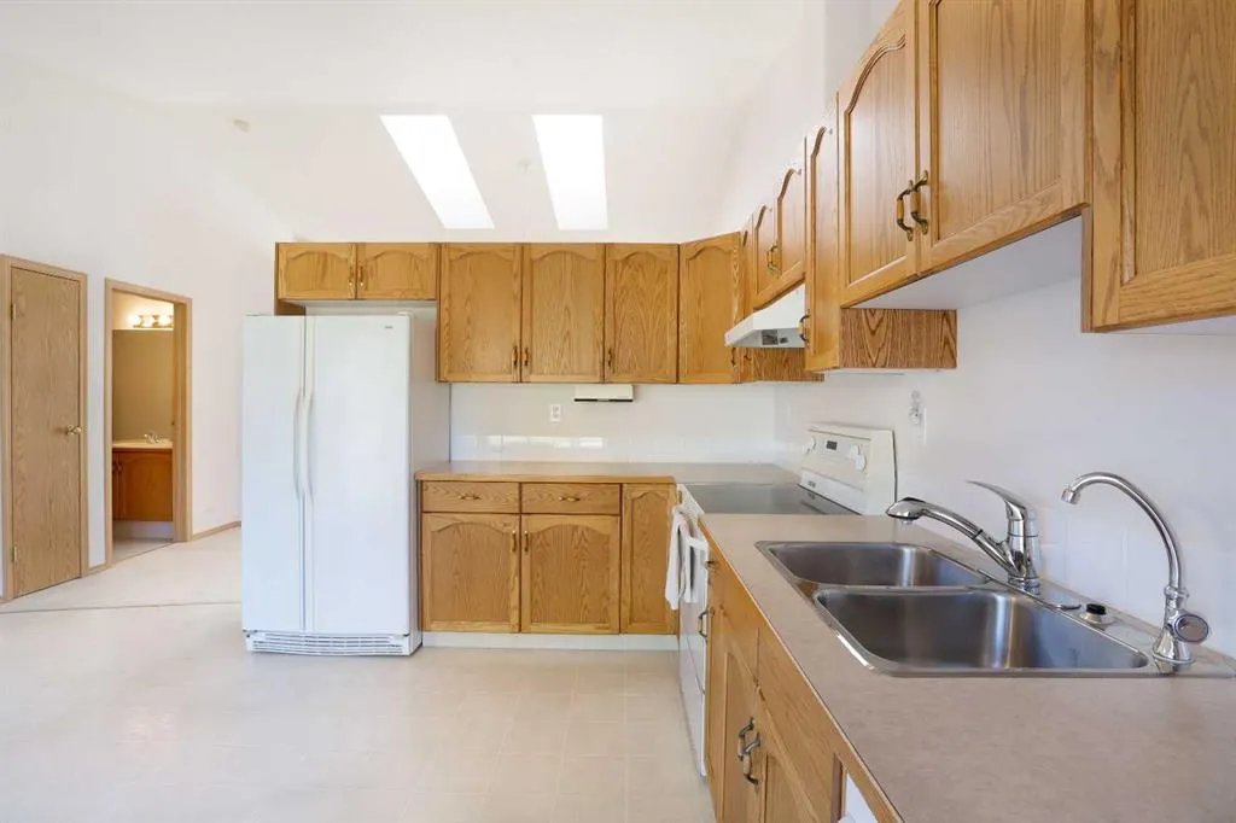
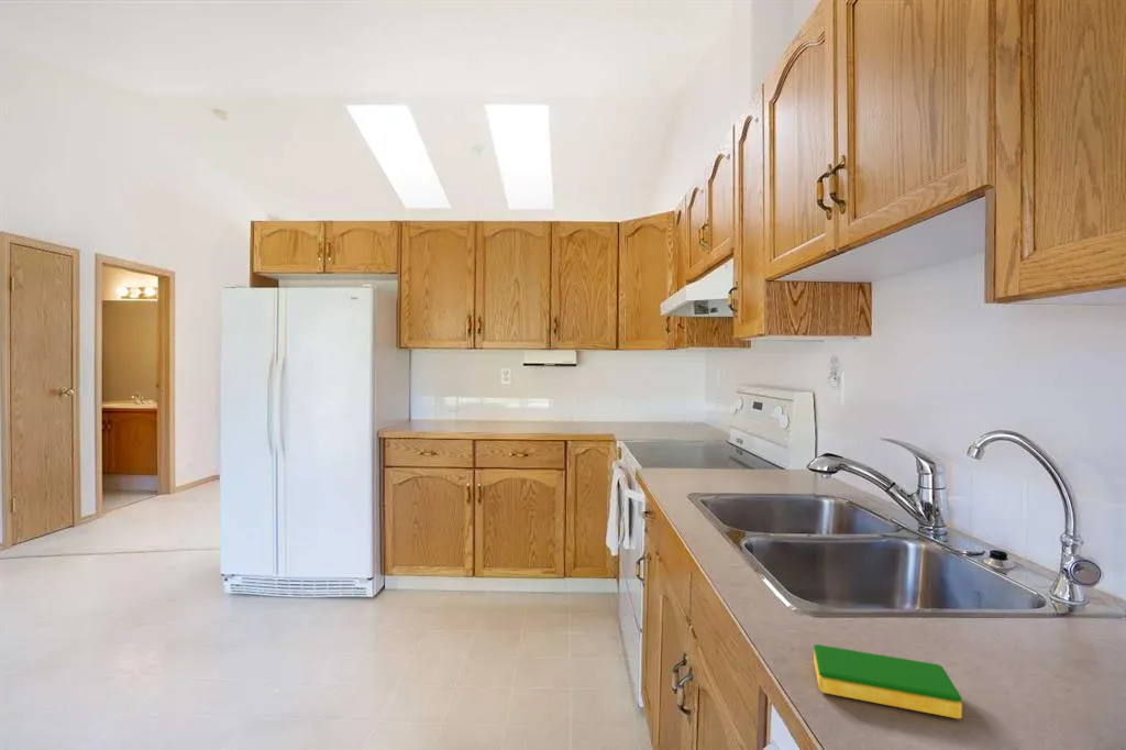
+ dish sponge [813,643,963,719]
